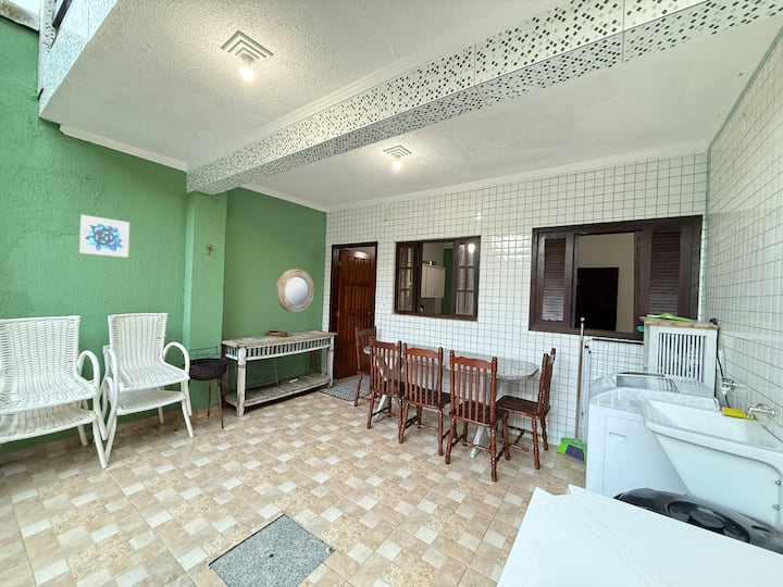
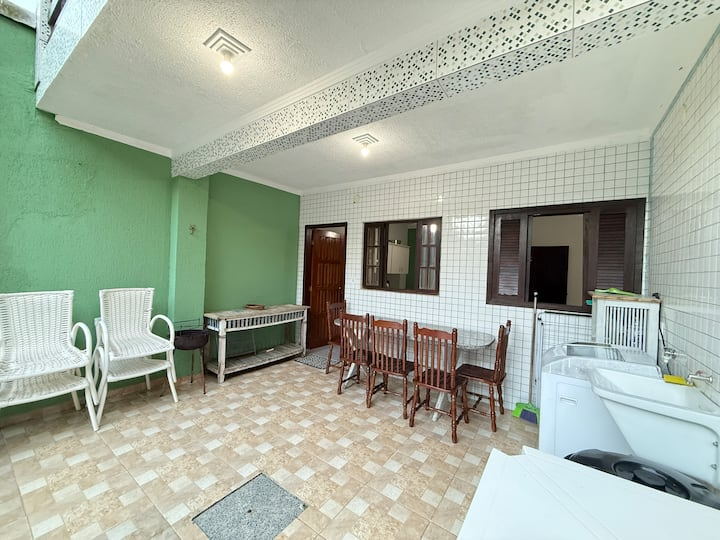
- wall art [78,214,130,258]
- home mirror [275,268,315,313]
